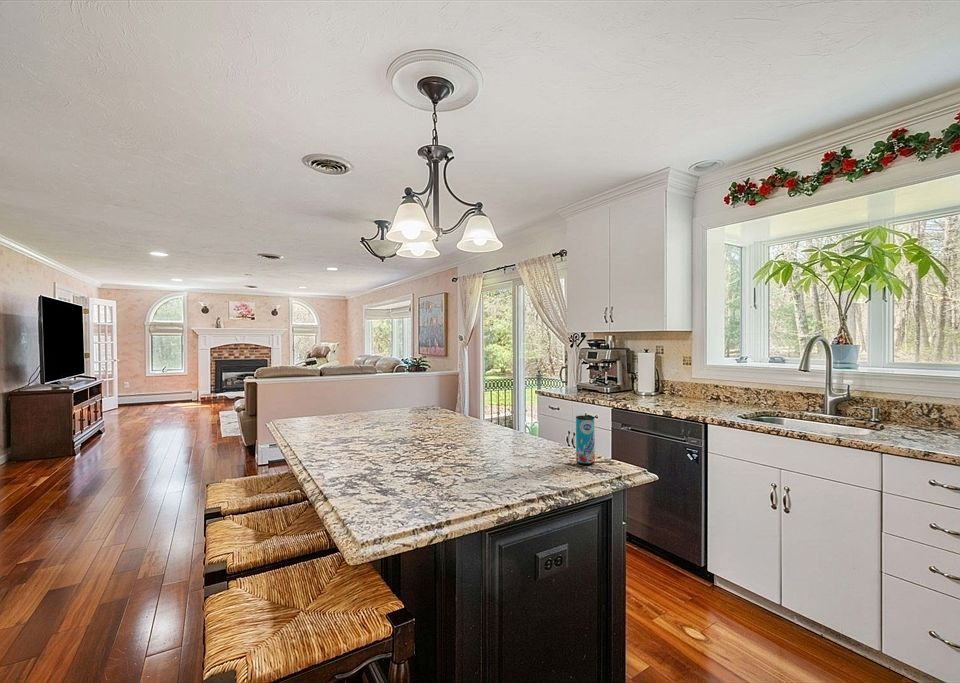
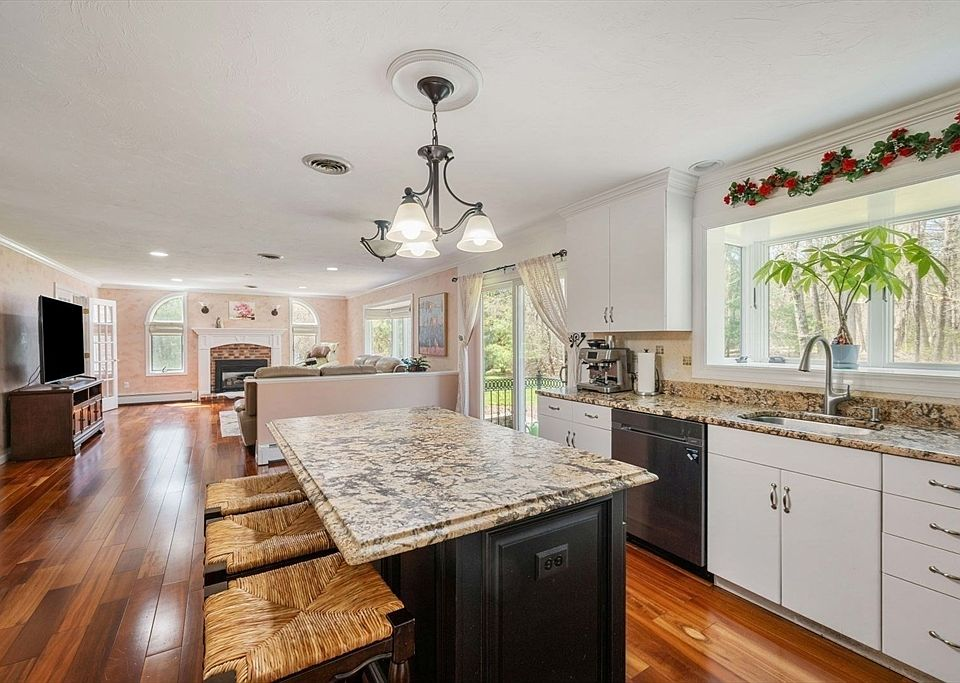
- beverage can [575,414,596,466]
